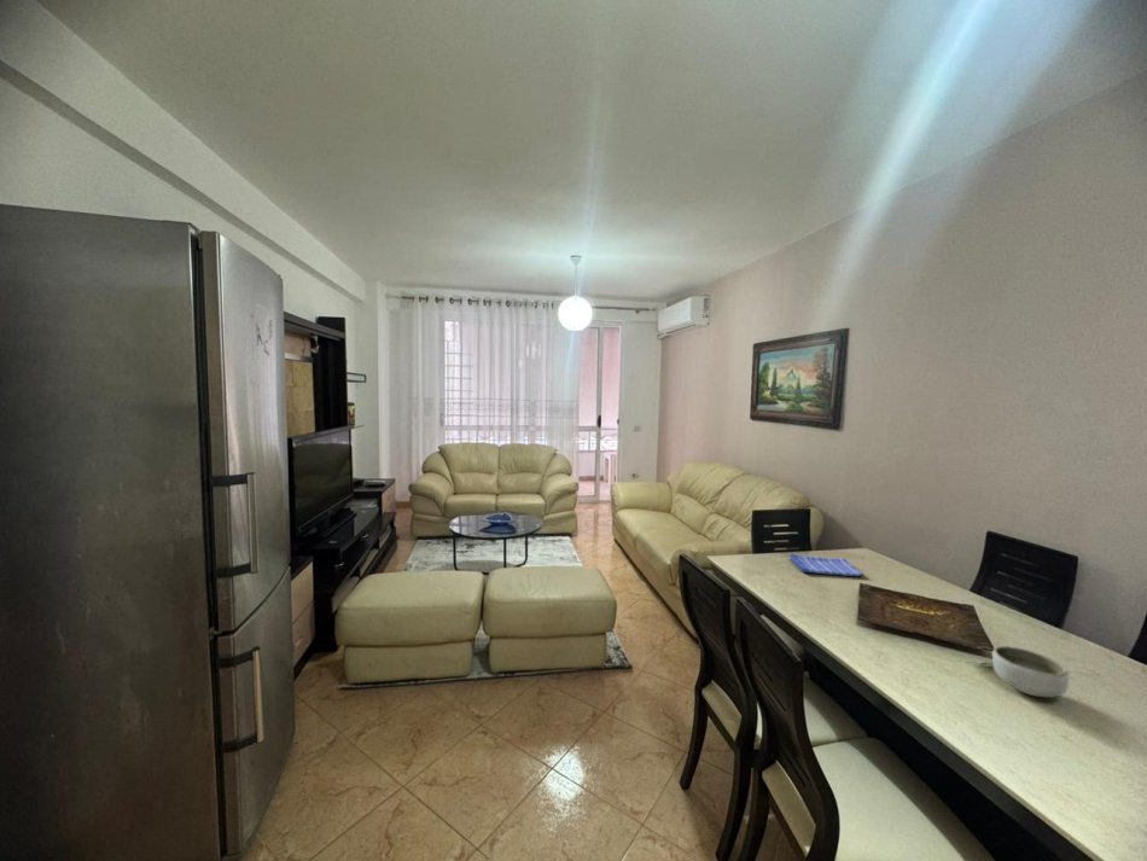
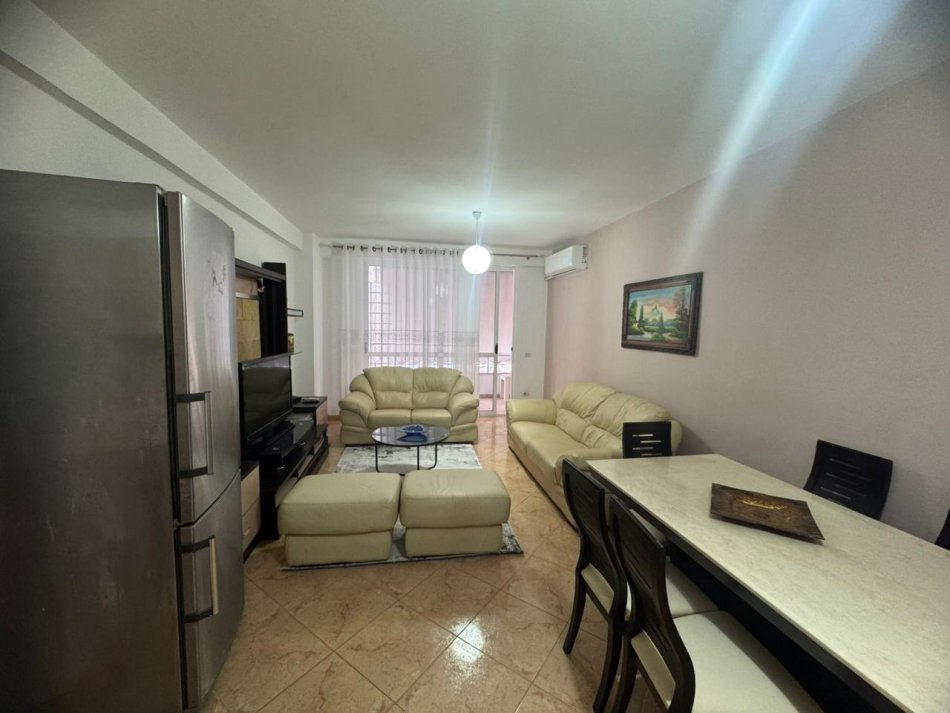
- dish towel [788,553,864,577]
- bowl [991,645,1070,699]
